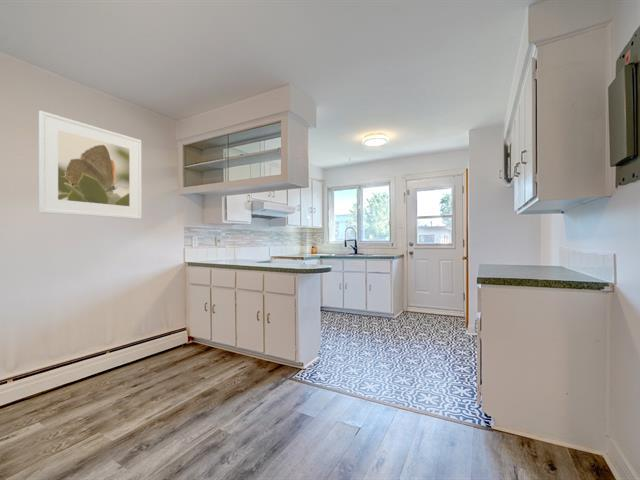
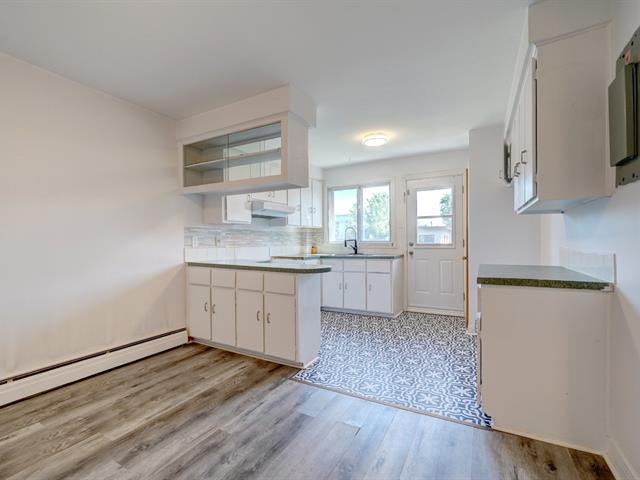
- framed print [38,110,142,220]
